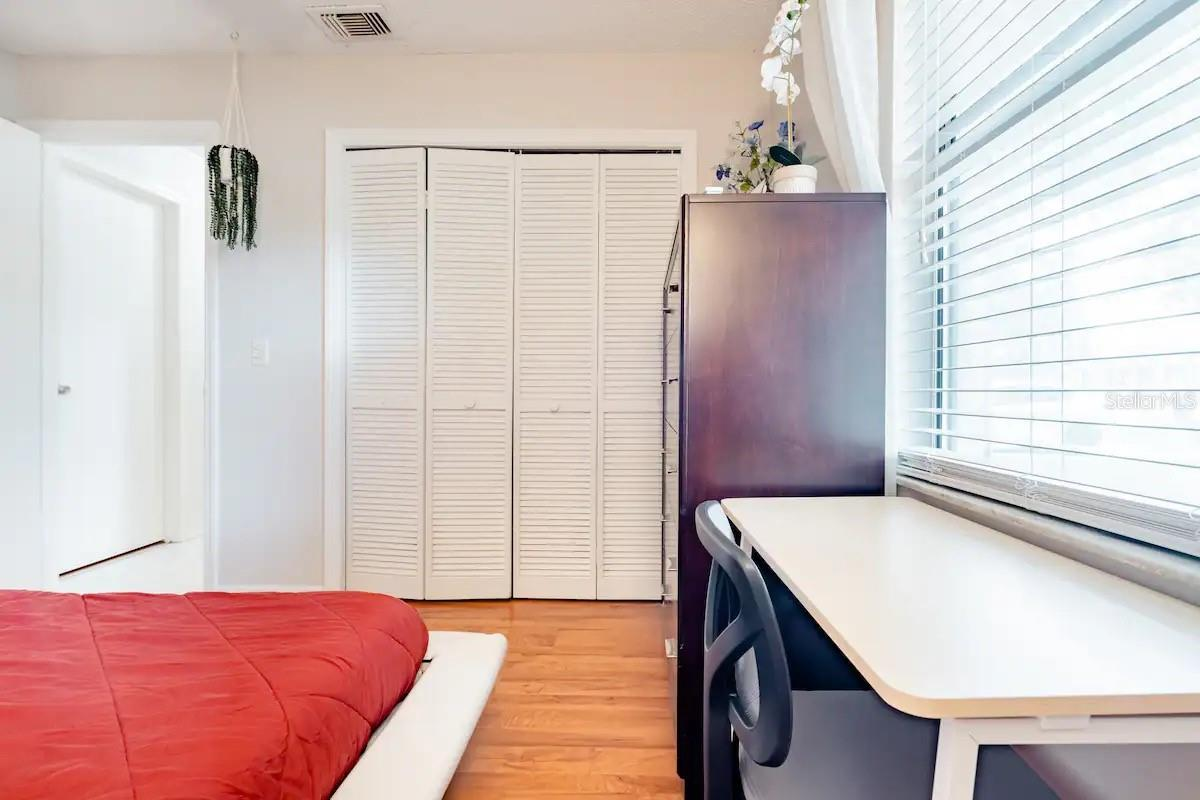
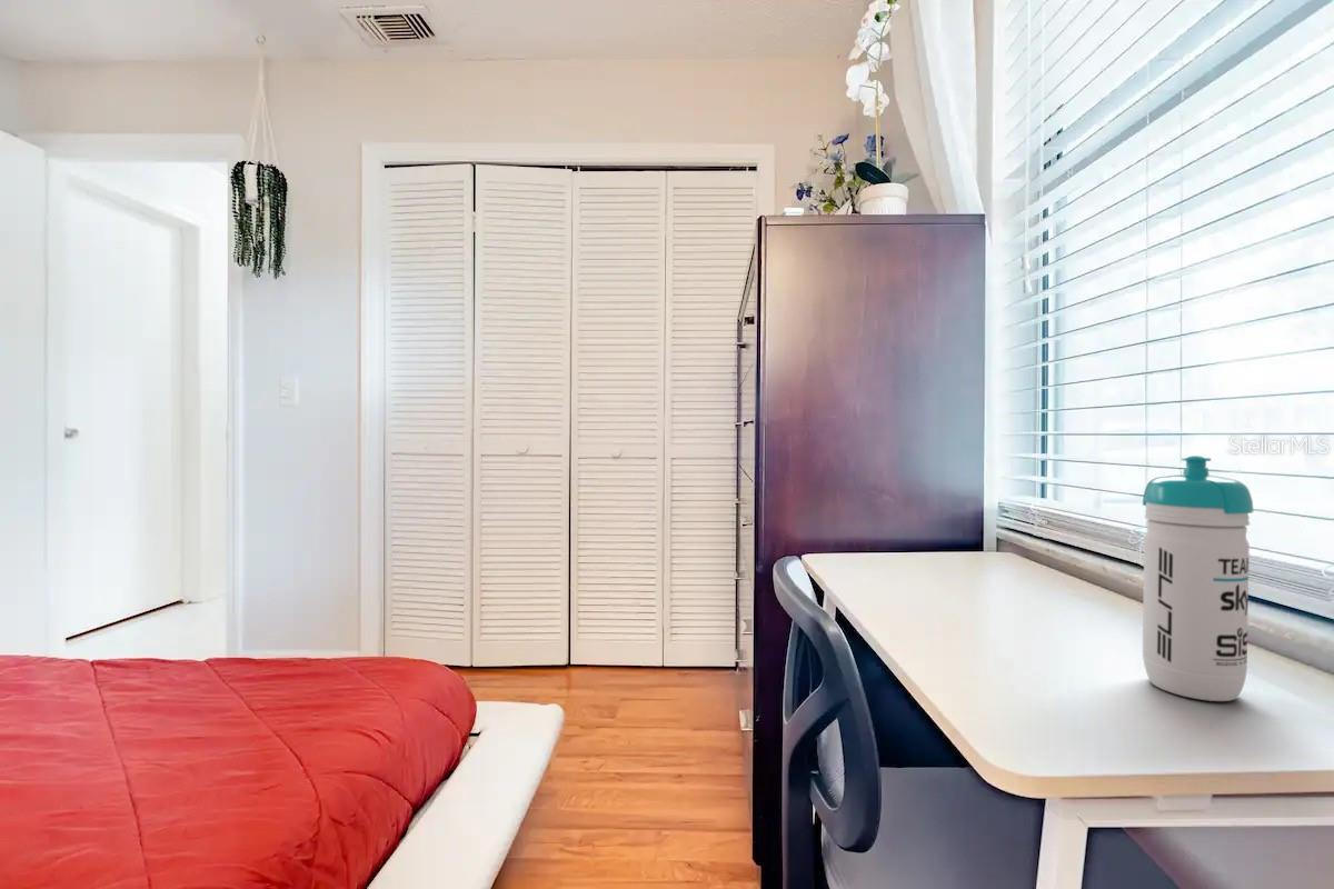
+ water bottle [1142,455,1255,702]
